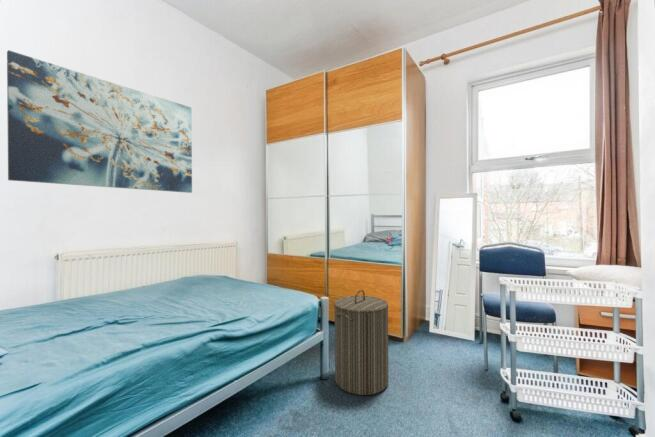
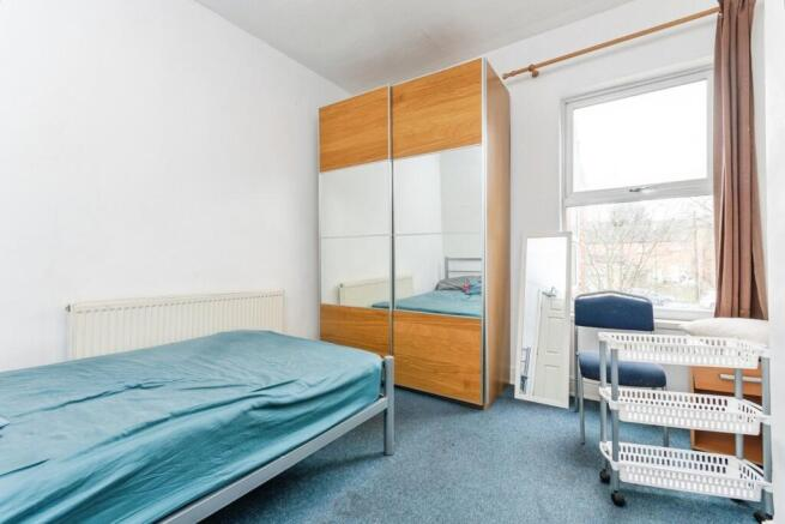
- laundry hamper [333,289,389,396]
- wall art [6,49,193,194]
